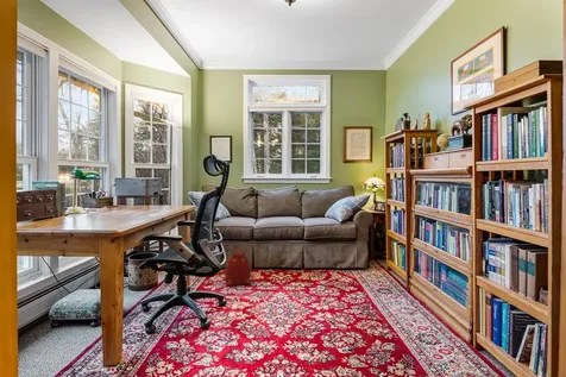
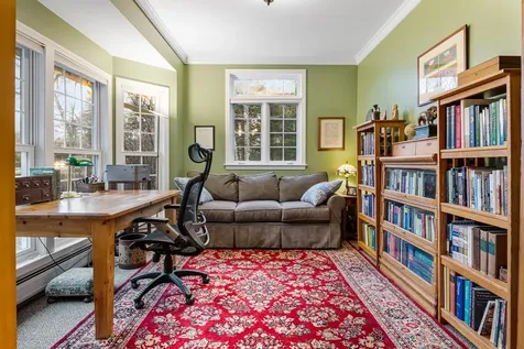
- backpack [224,247,252,287]
